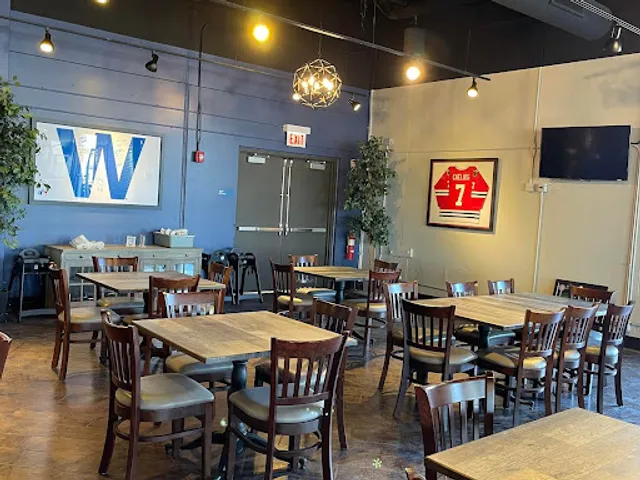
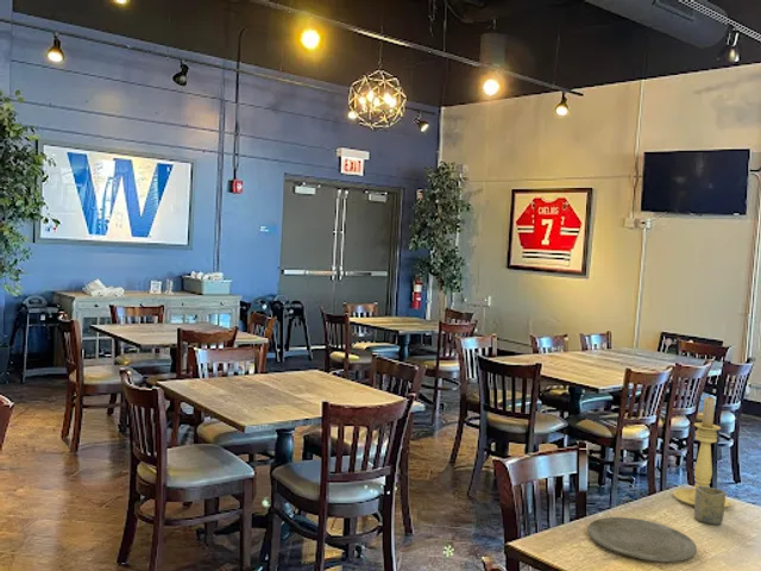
+ plate [586,516,698,563]
+ candle holder [672,395,731,508]
+ cup [693,485,727,526]
